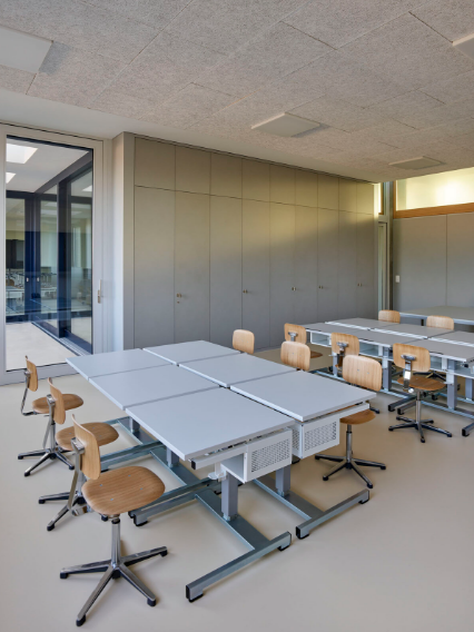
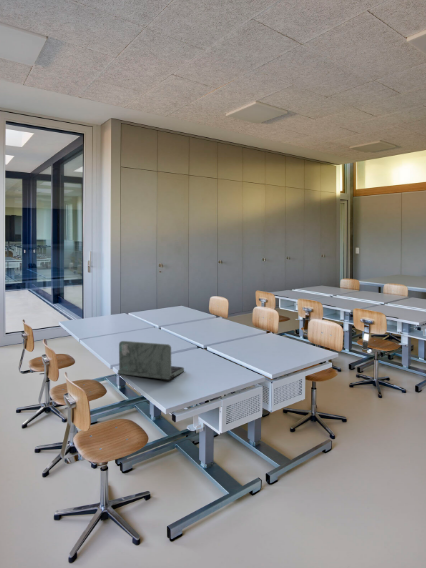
+ laptop [117,340,185,382]
